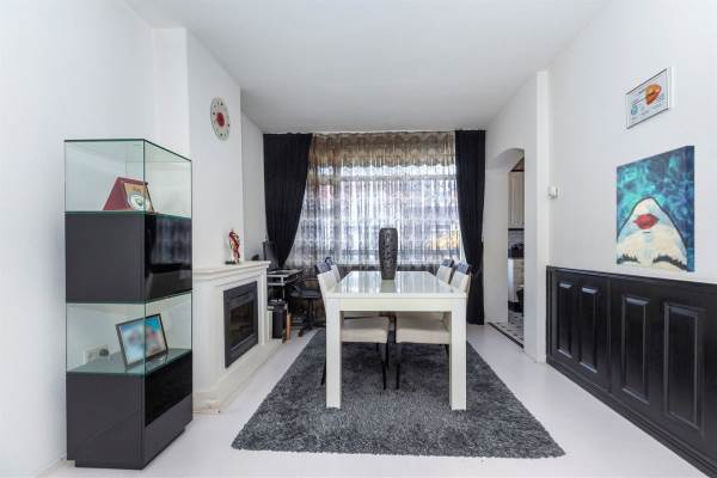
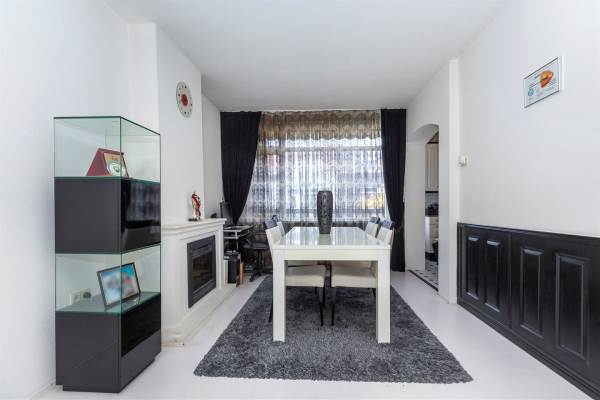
- wall art [615,145,695,274]
